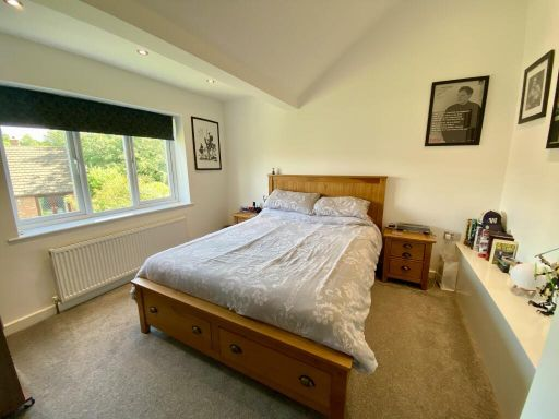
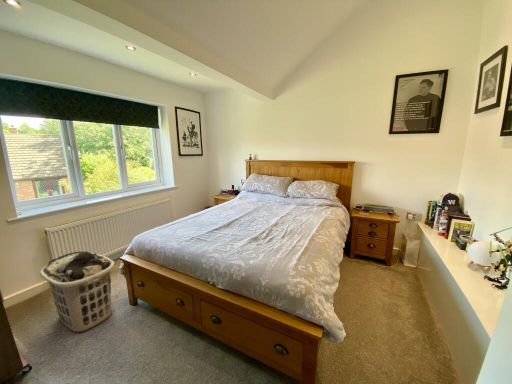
+ clothes hamper [39,250,116,333]
